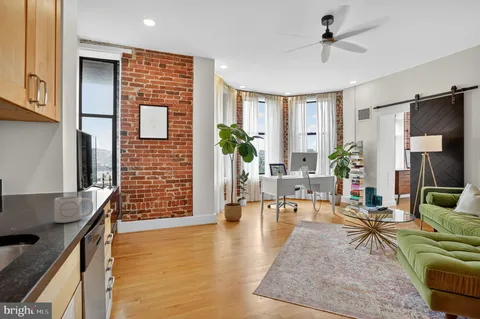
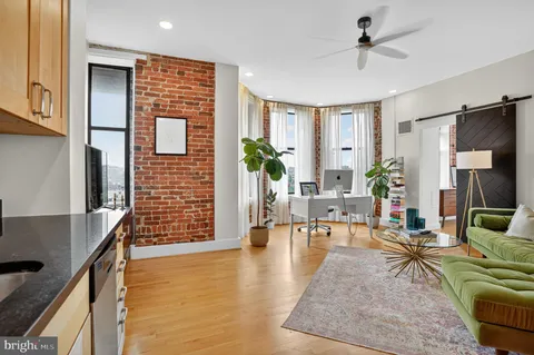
- mug [53,195,94,224]
